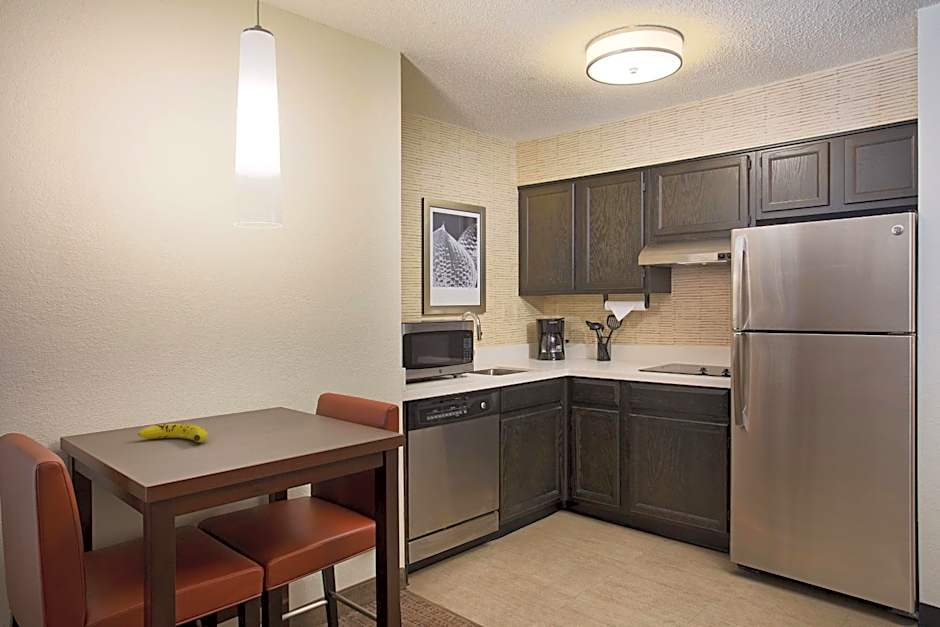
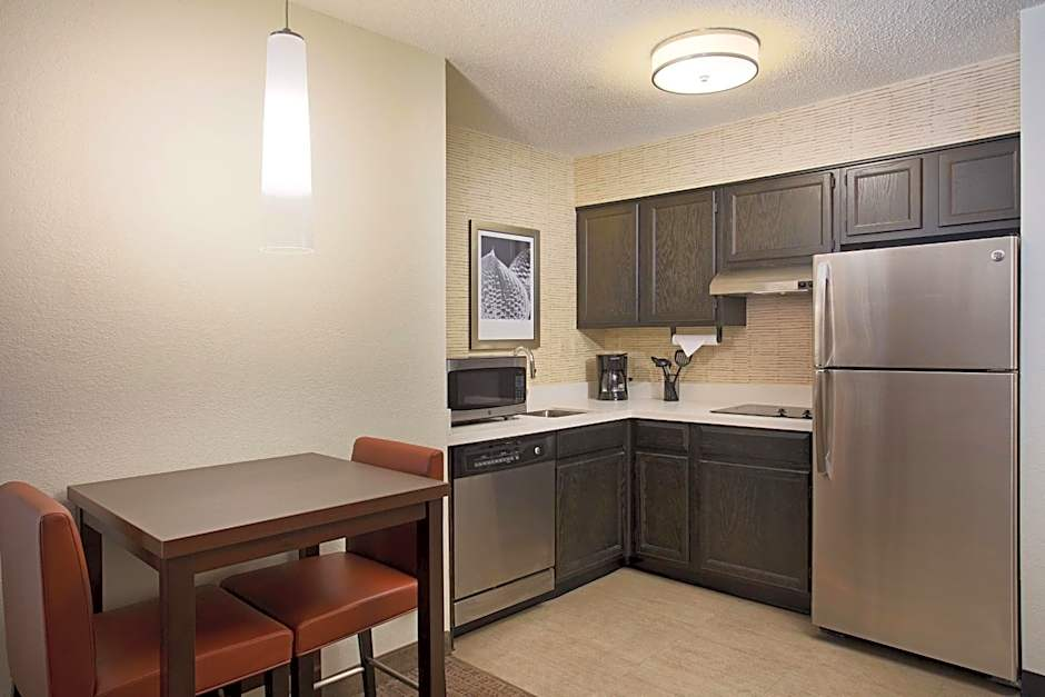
- fruit [137,423,209,444]
